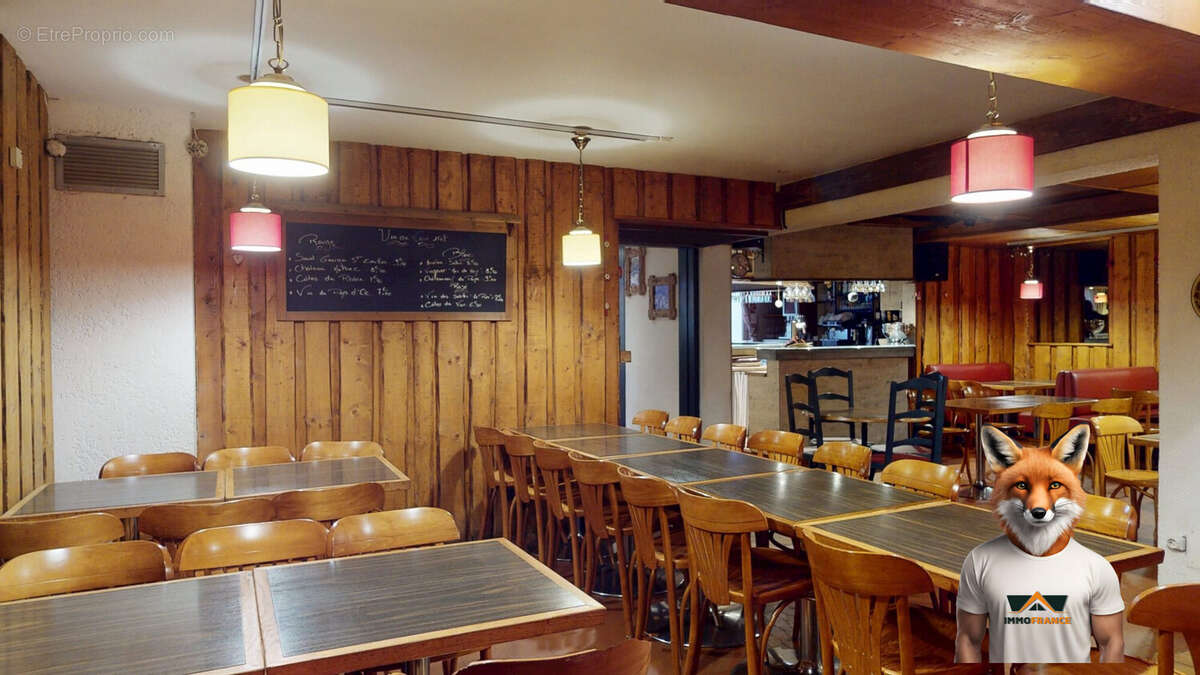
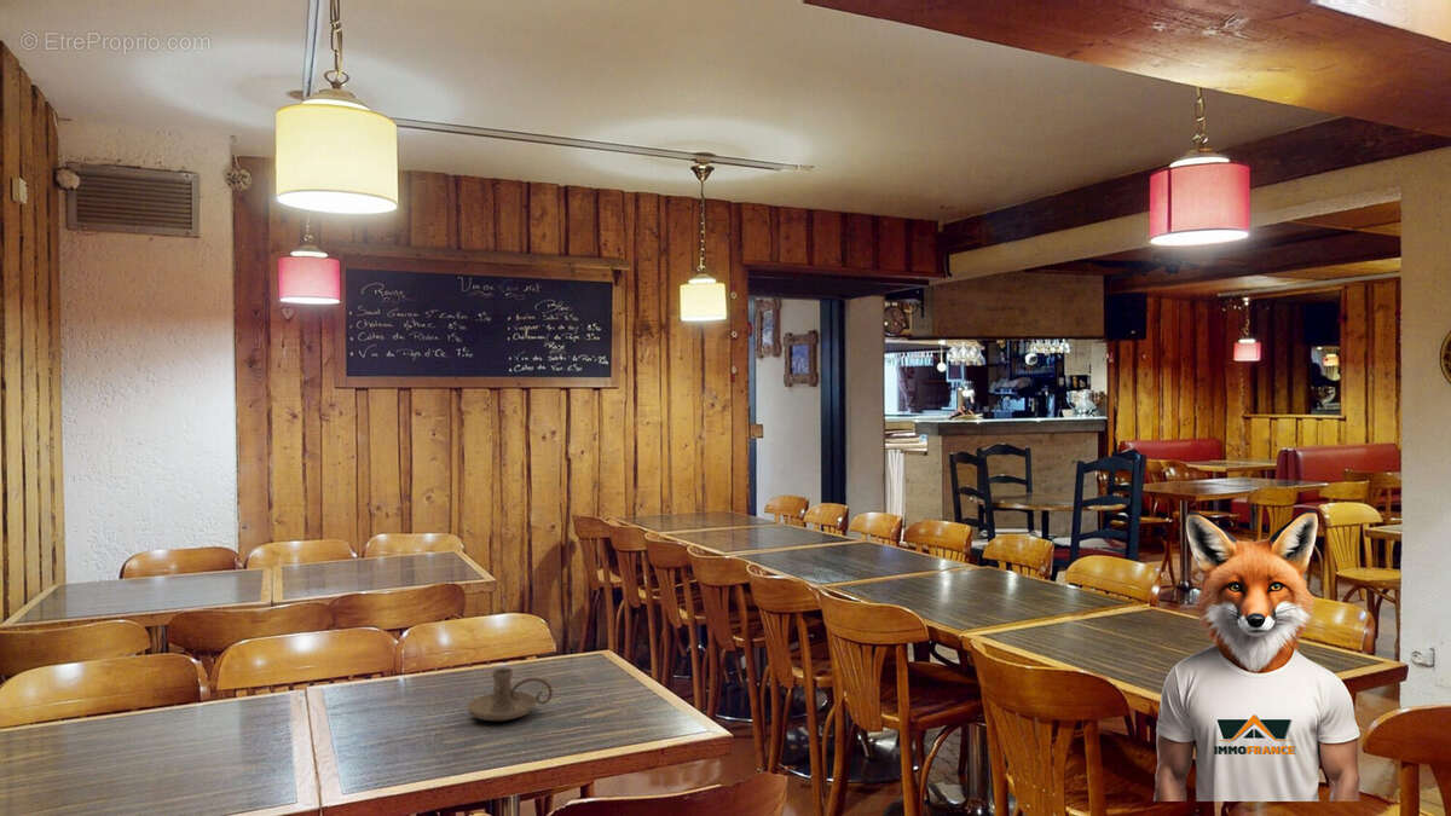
+ candle holder [467,666,554,722]
